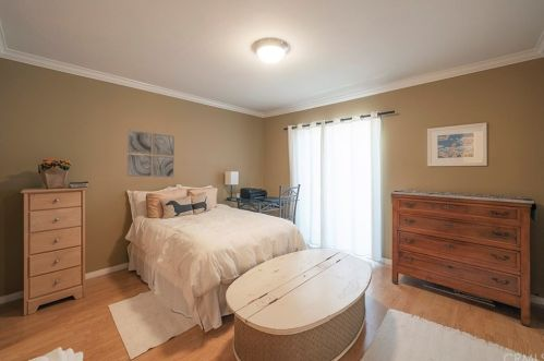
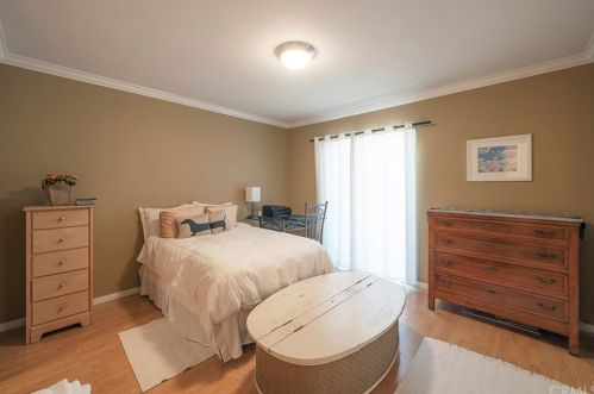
- wall art [125,129,176,178]
